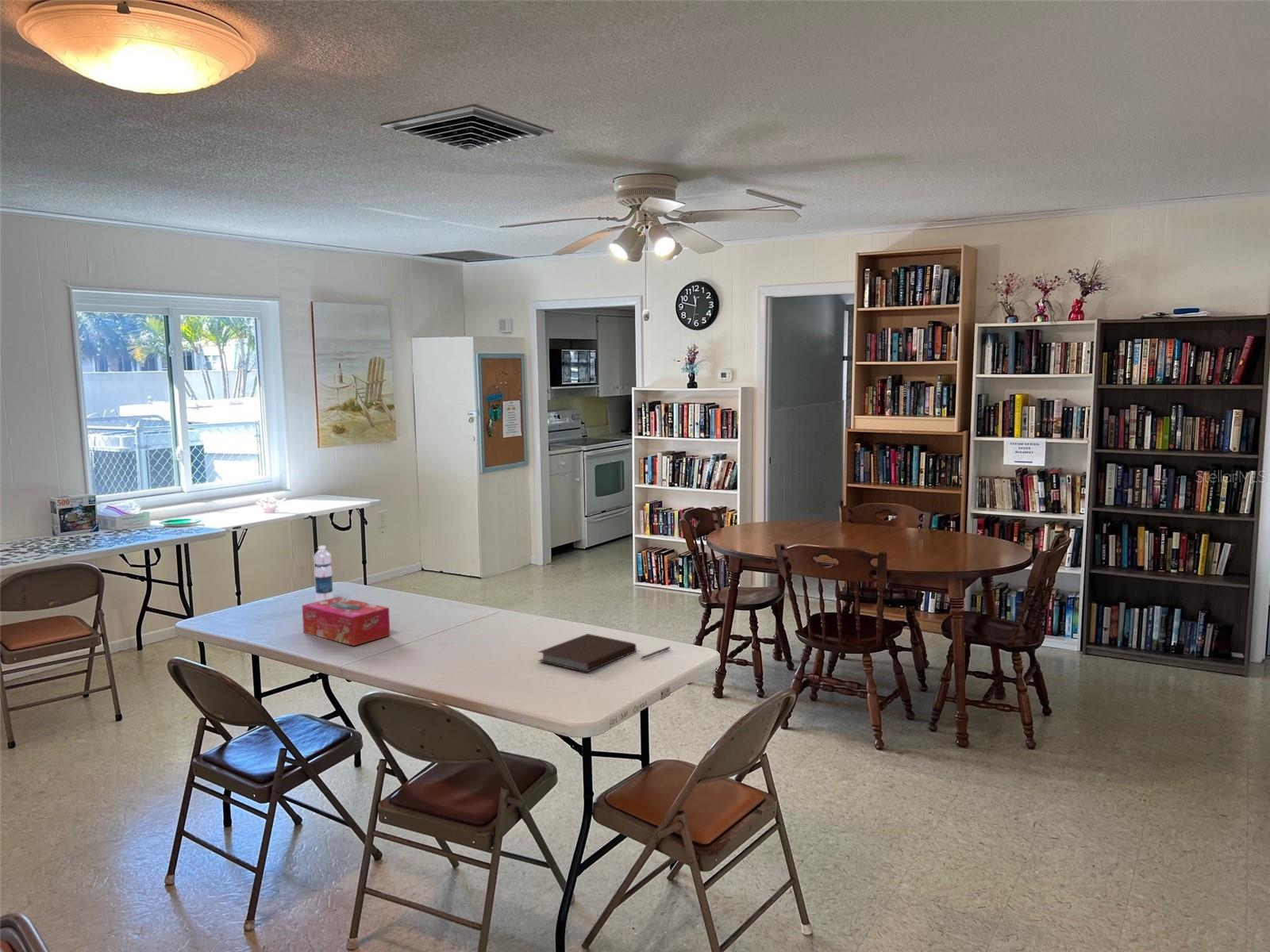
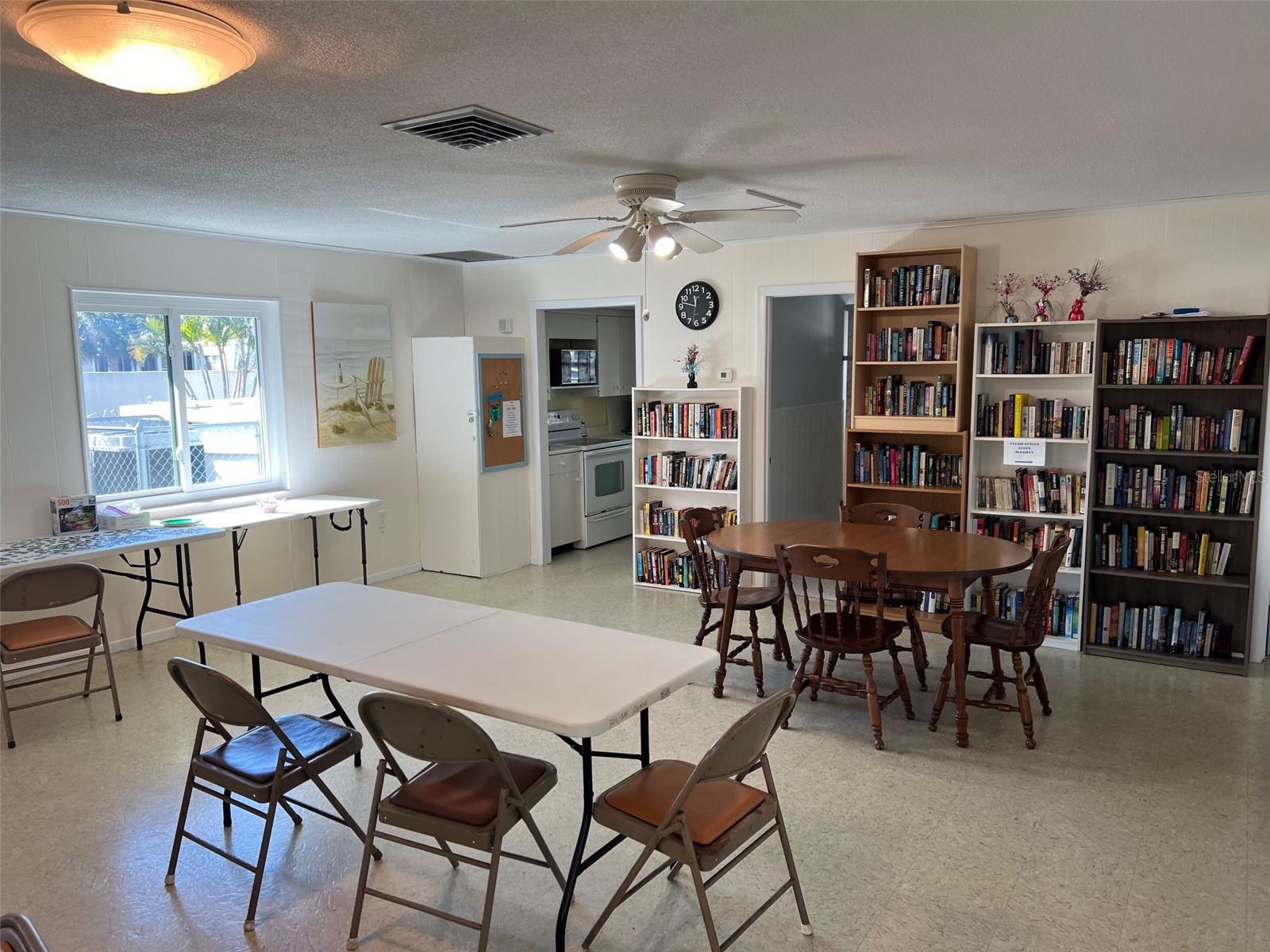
- pen [640,646,671,660]
- notebook [537,633,637,673]
- water bottle [314,545,334,602]
- tissue box [302,596,391,647]
